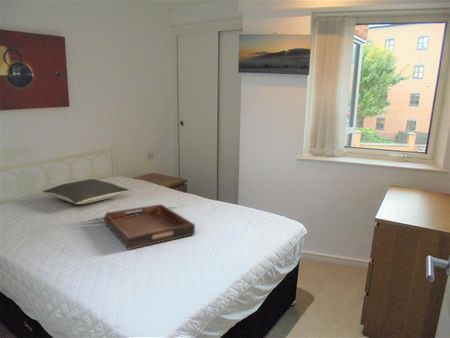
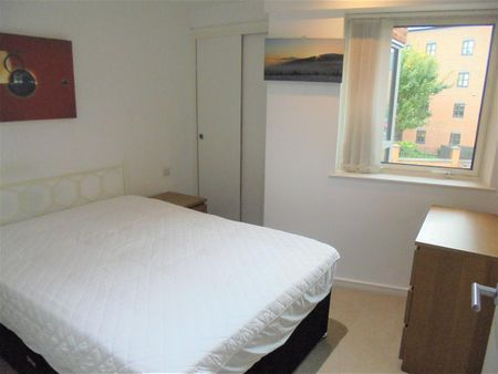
- pillow [42,178,130,205]
- serving tray [104,203,196,251]
